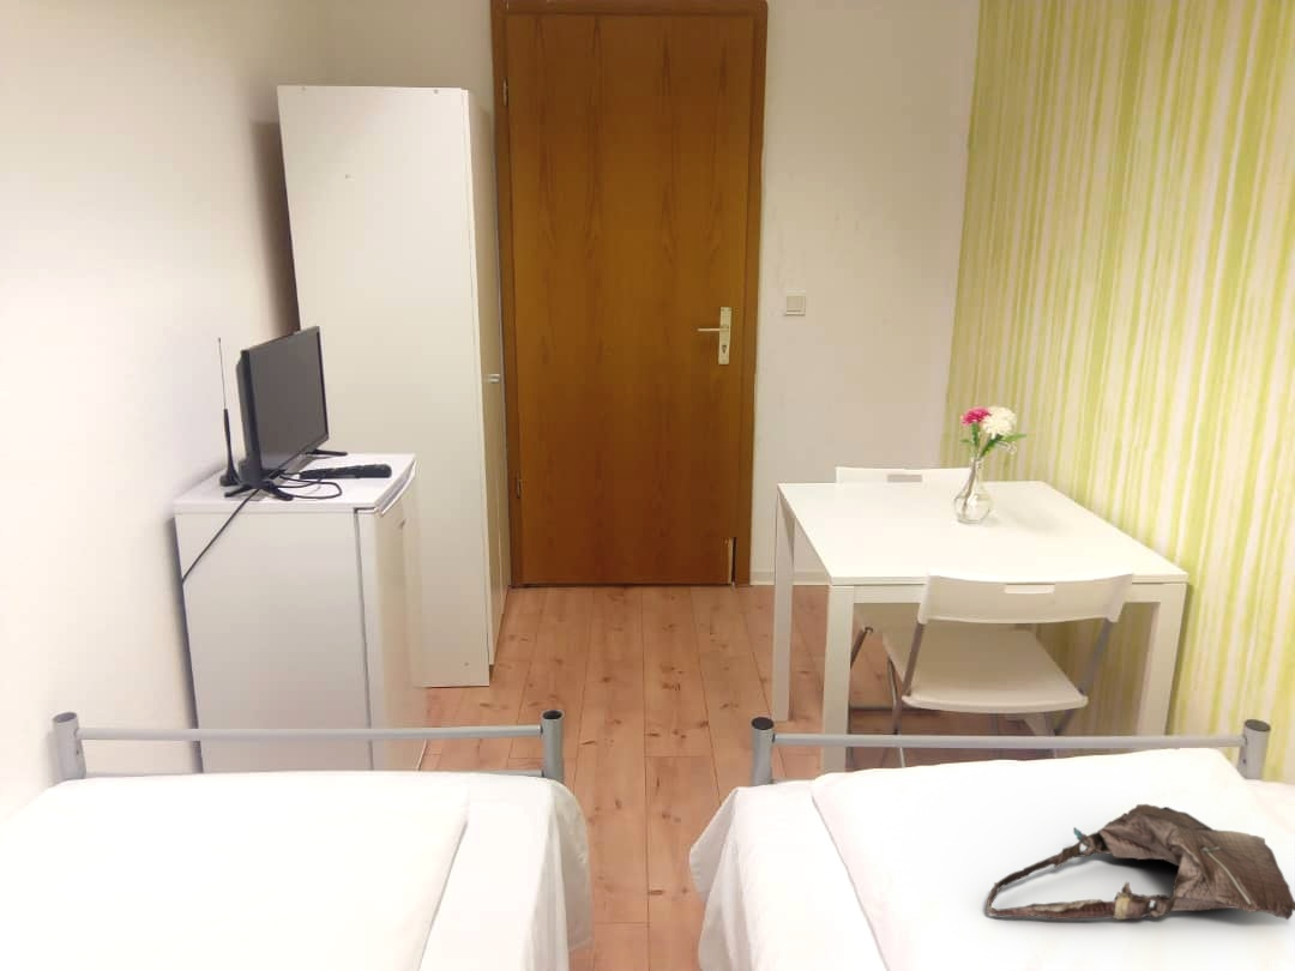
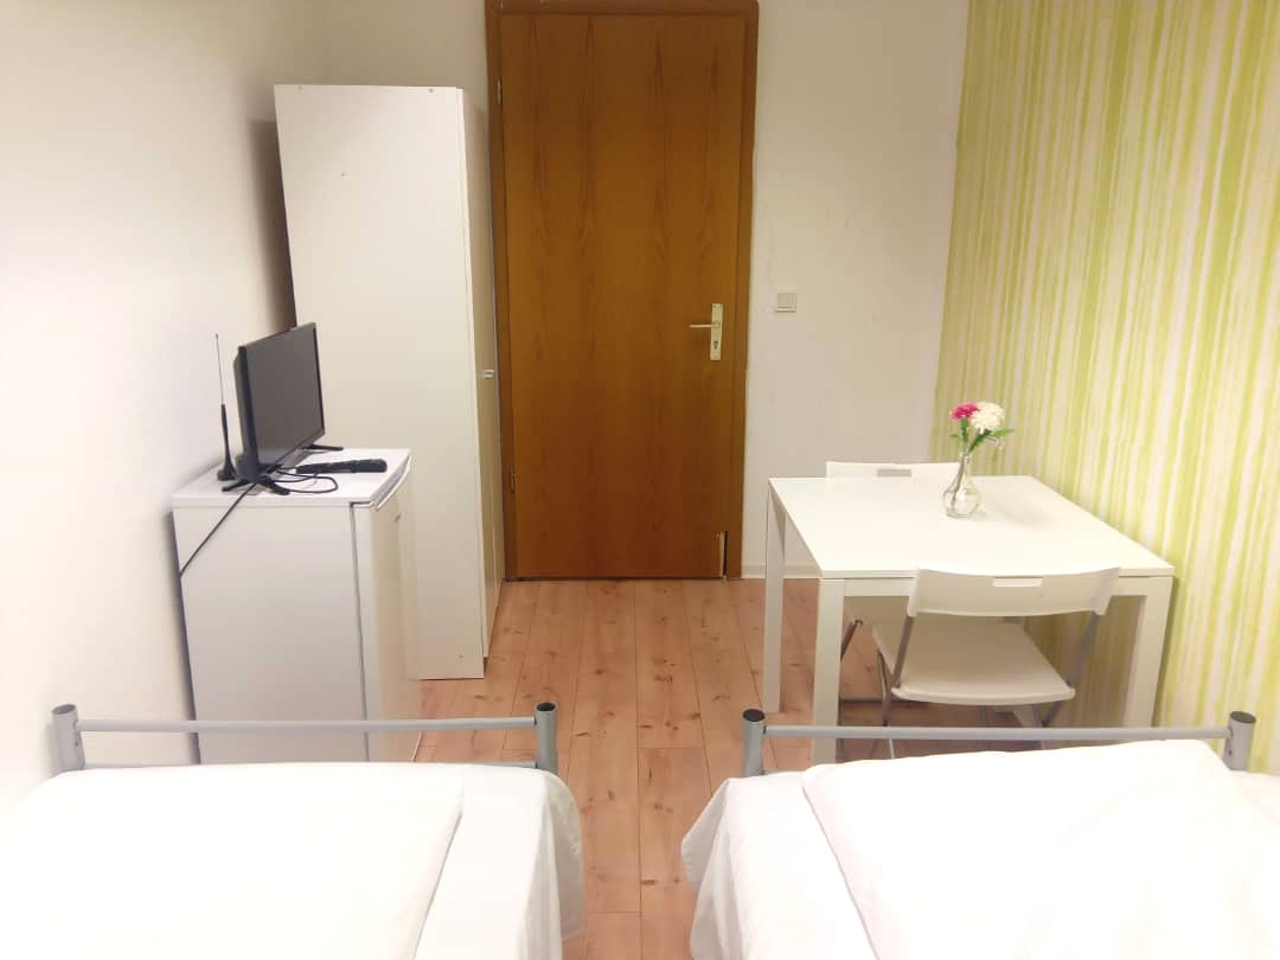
- shoulder bag [986,803,1295,921]
